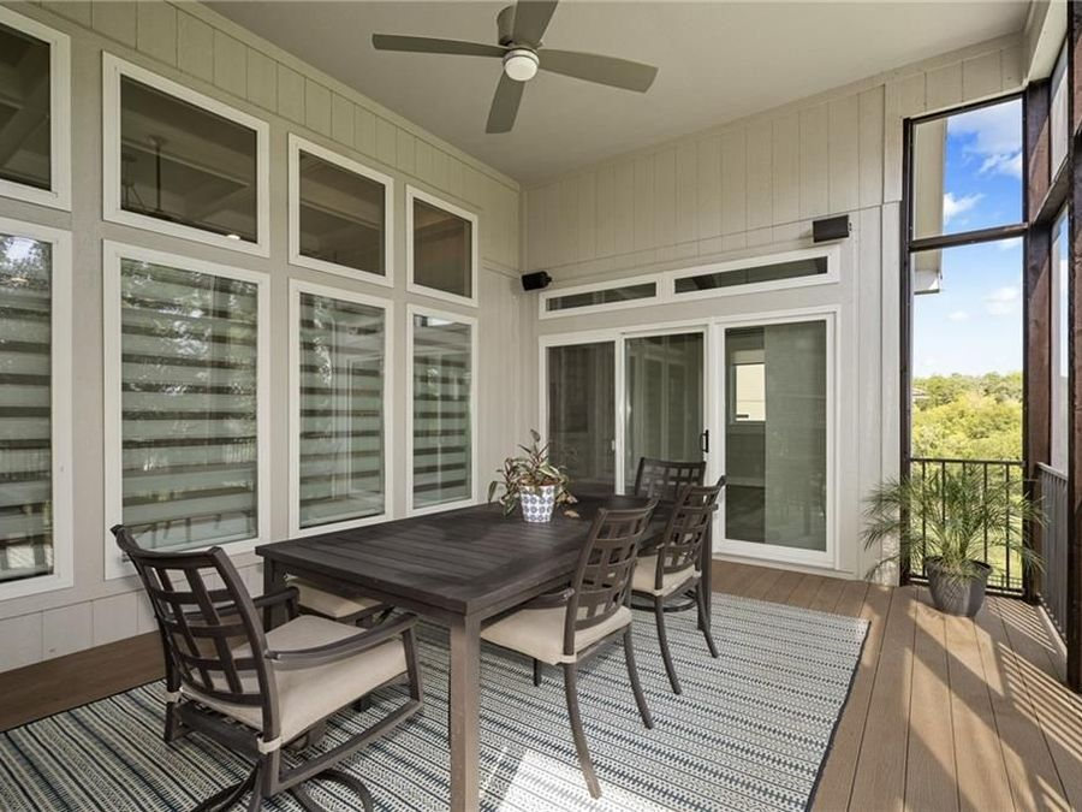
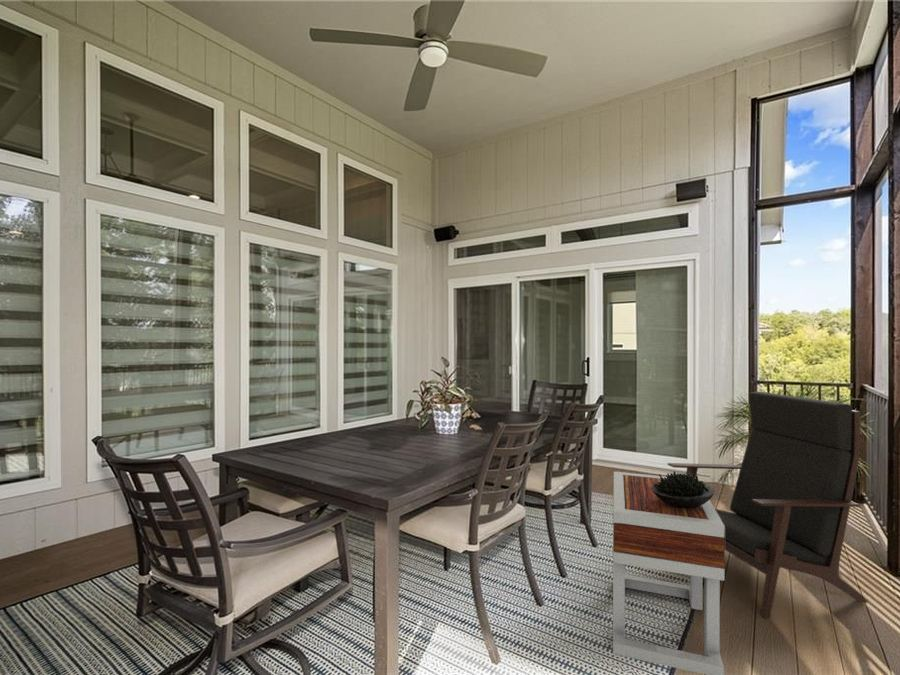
+ side table [612,471,726,675]
+ succulent plant [651,471,715,508]
+ lounge chair [666,391,869,619]
